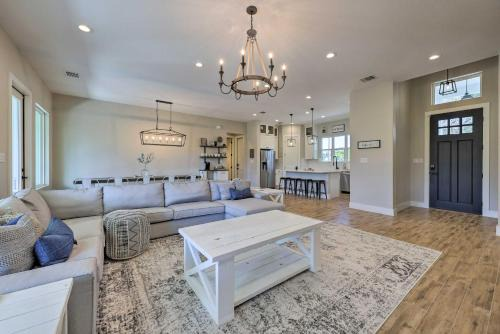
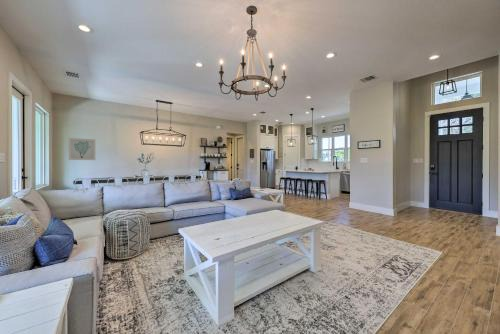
+ wall art [68,137,96,161]
